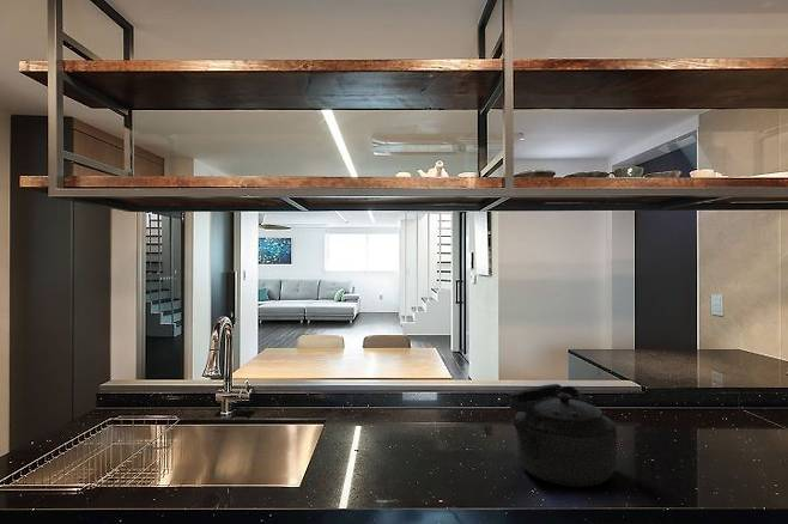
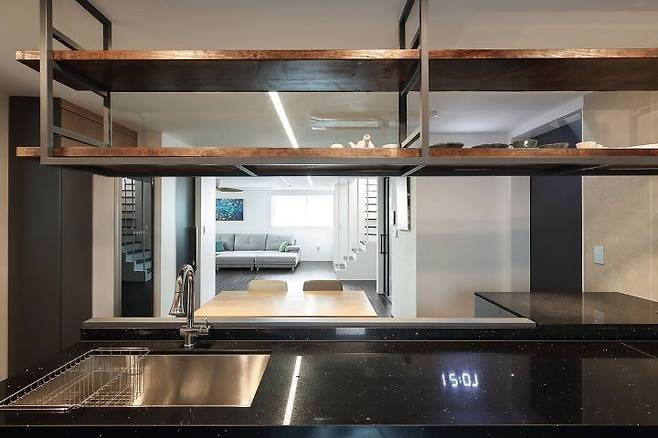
- kettle [507,383,618,488]
